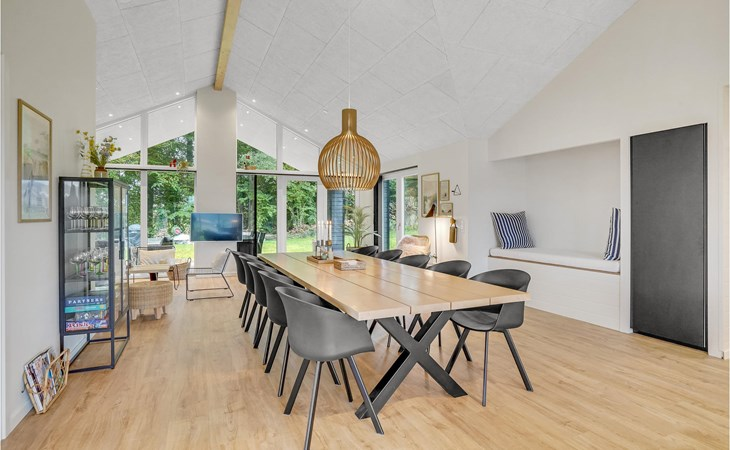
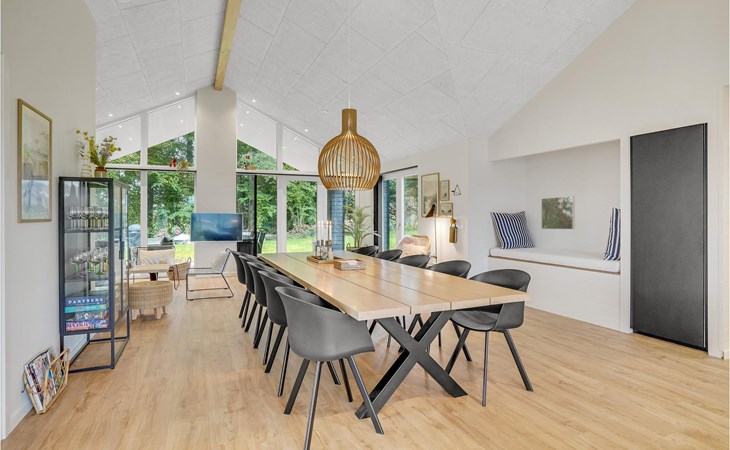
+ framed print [540,195,575,230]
